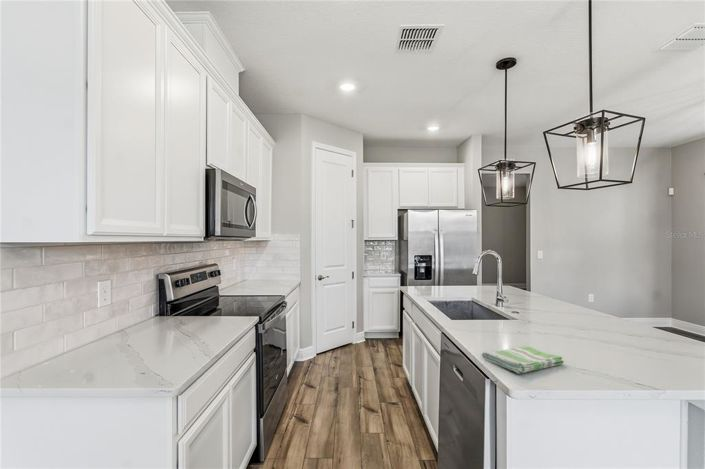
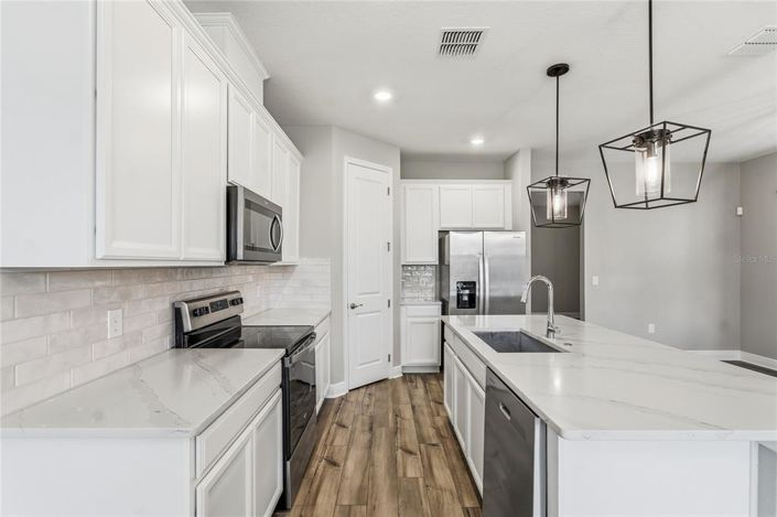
- dish towel [481,345,565,375]
